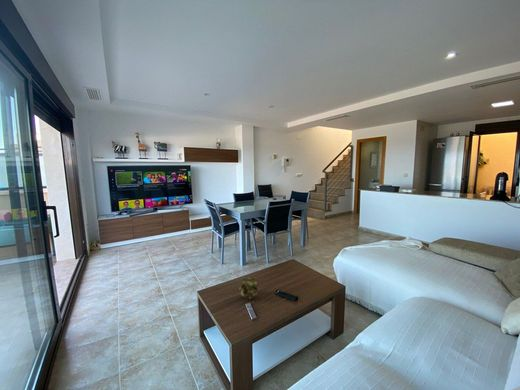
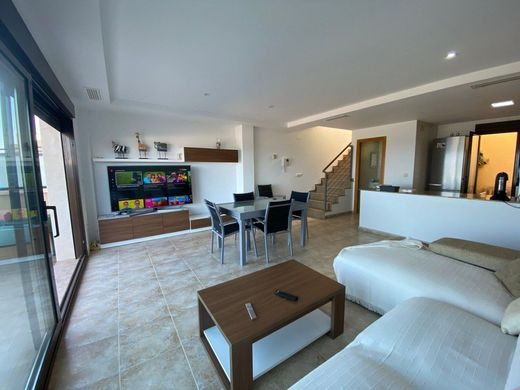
- decorative ball [239,277,260,300]
